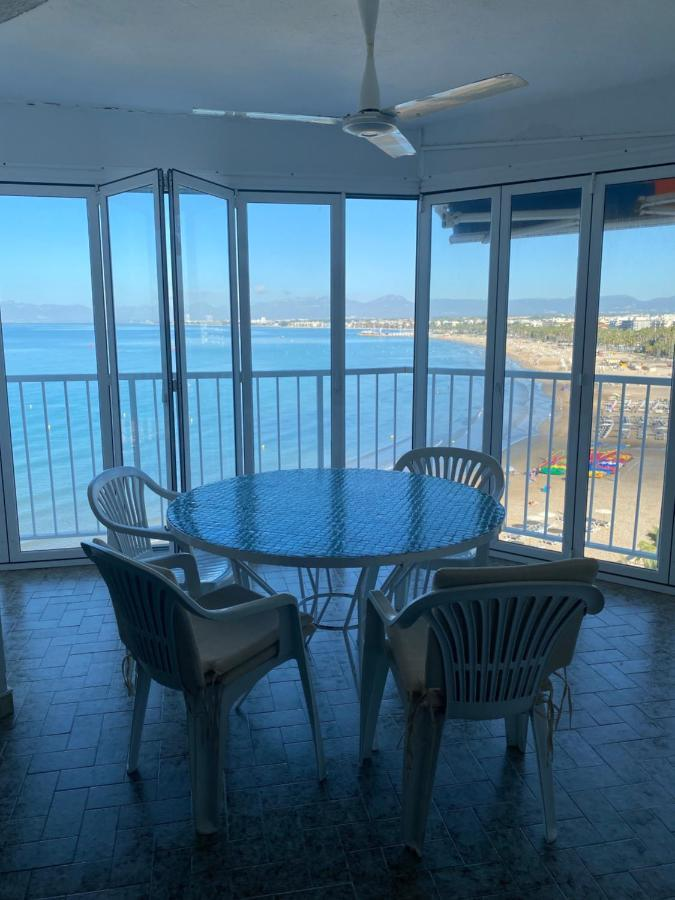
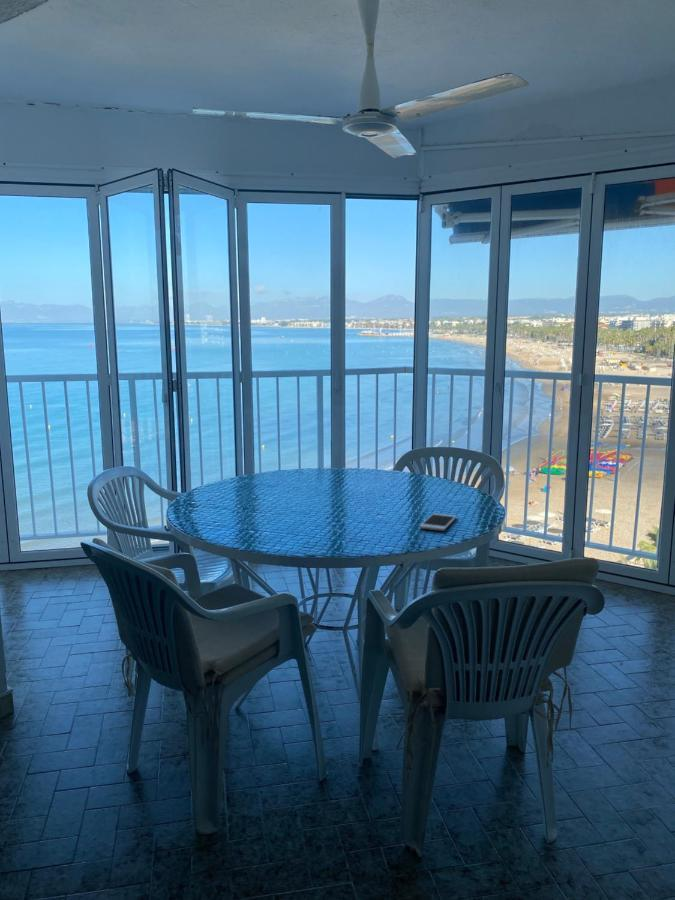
+ cell phone [418,512,458,532]
